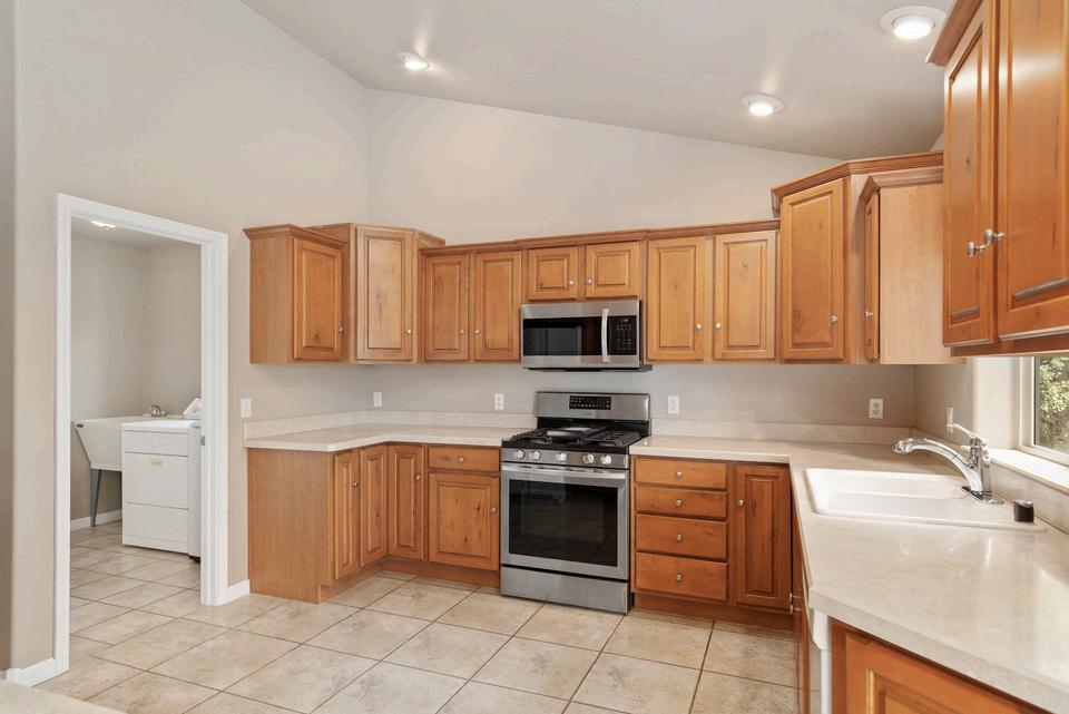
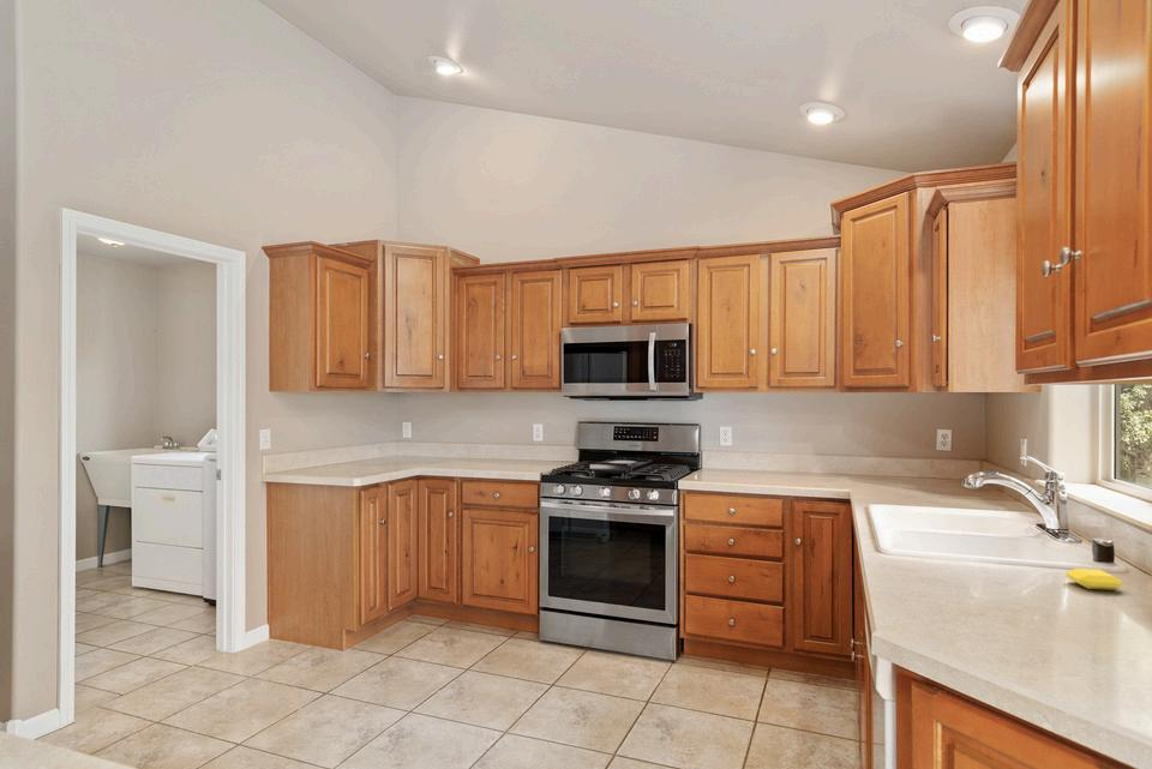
+ soap bar [1064,567,1124,591]
